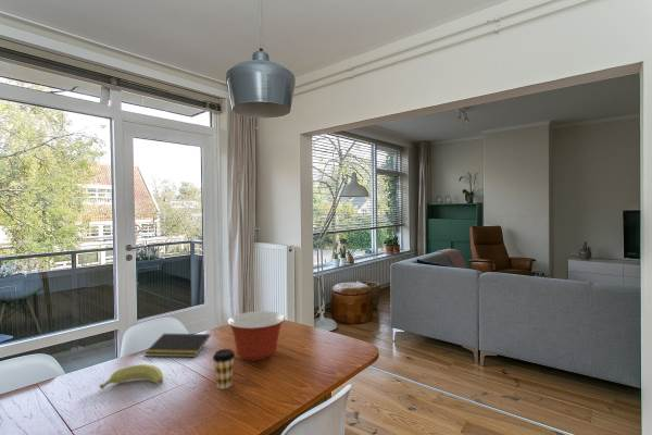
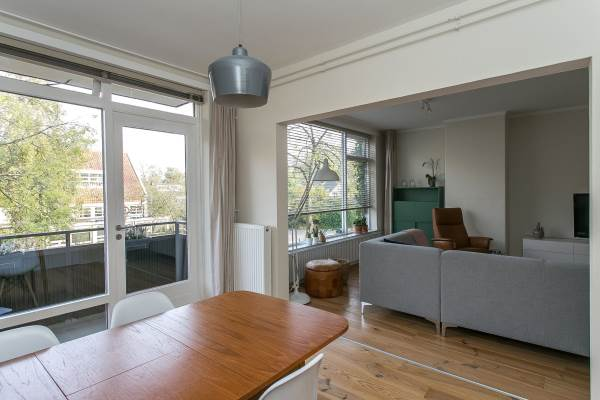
- coffee cup [212,348,236,390]
- banana [99,363,164,390]
- mixing bowl [226,310,286,362]
- notepad [143,333,211,358]
